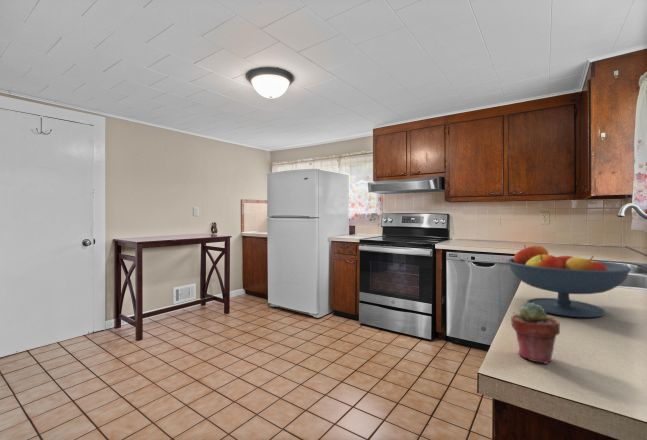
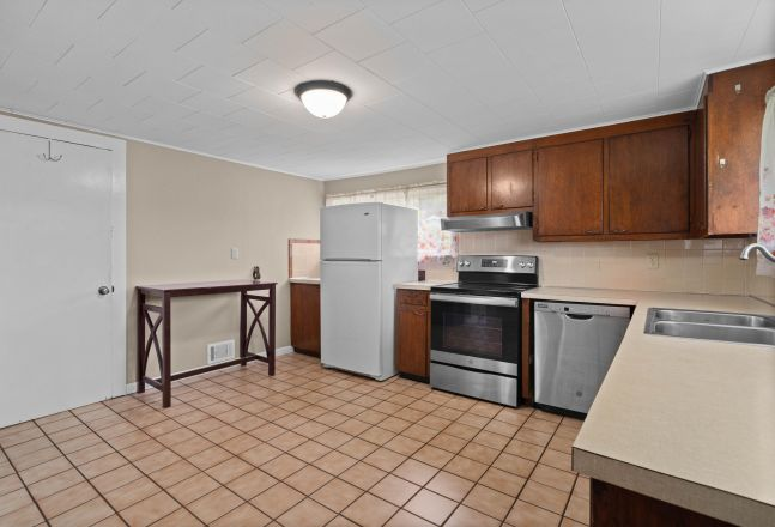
- fruit bowl [506,244,632,319]
- potted succulent [510,302,561,365]
